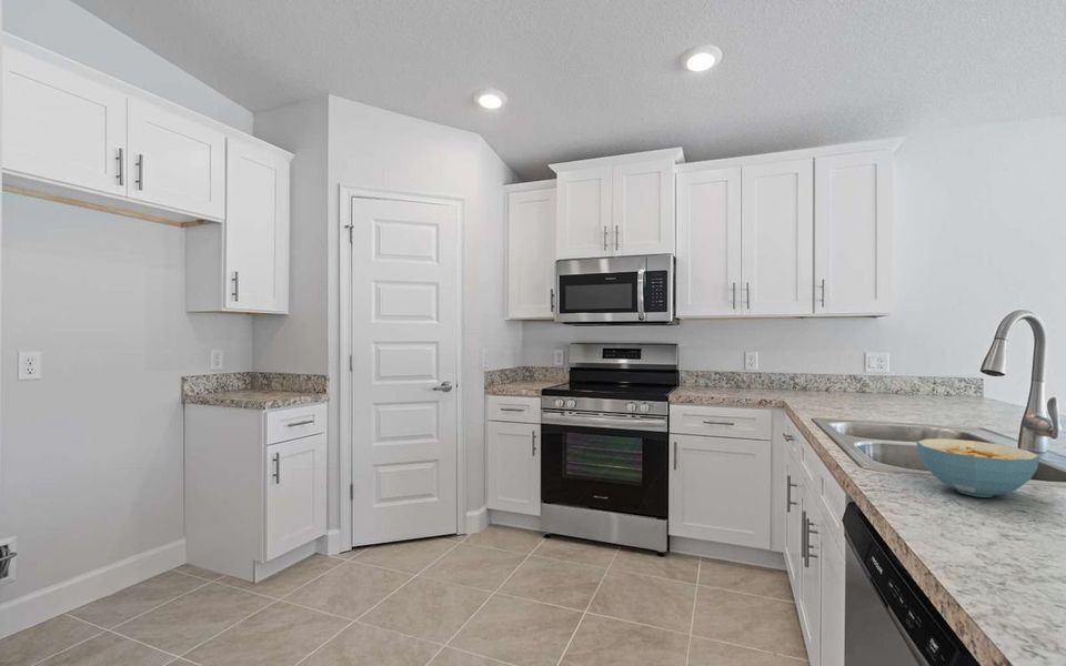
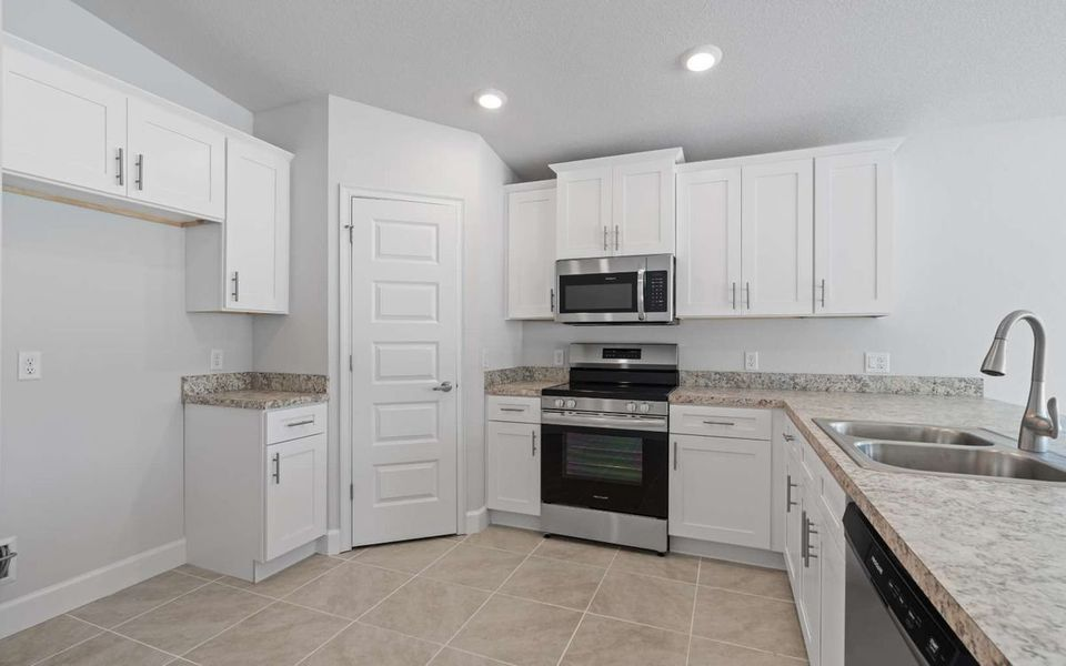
- cereal bowl [916,437,1040,498]
